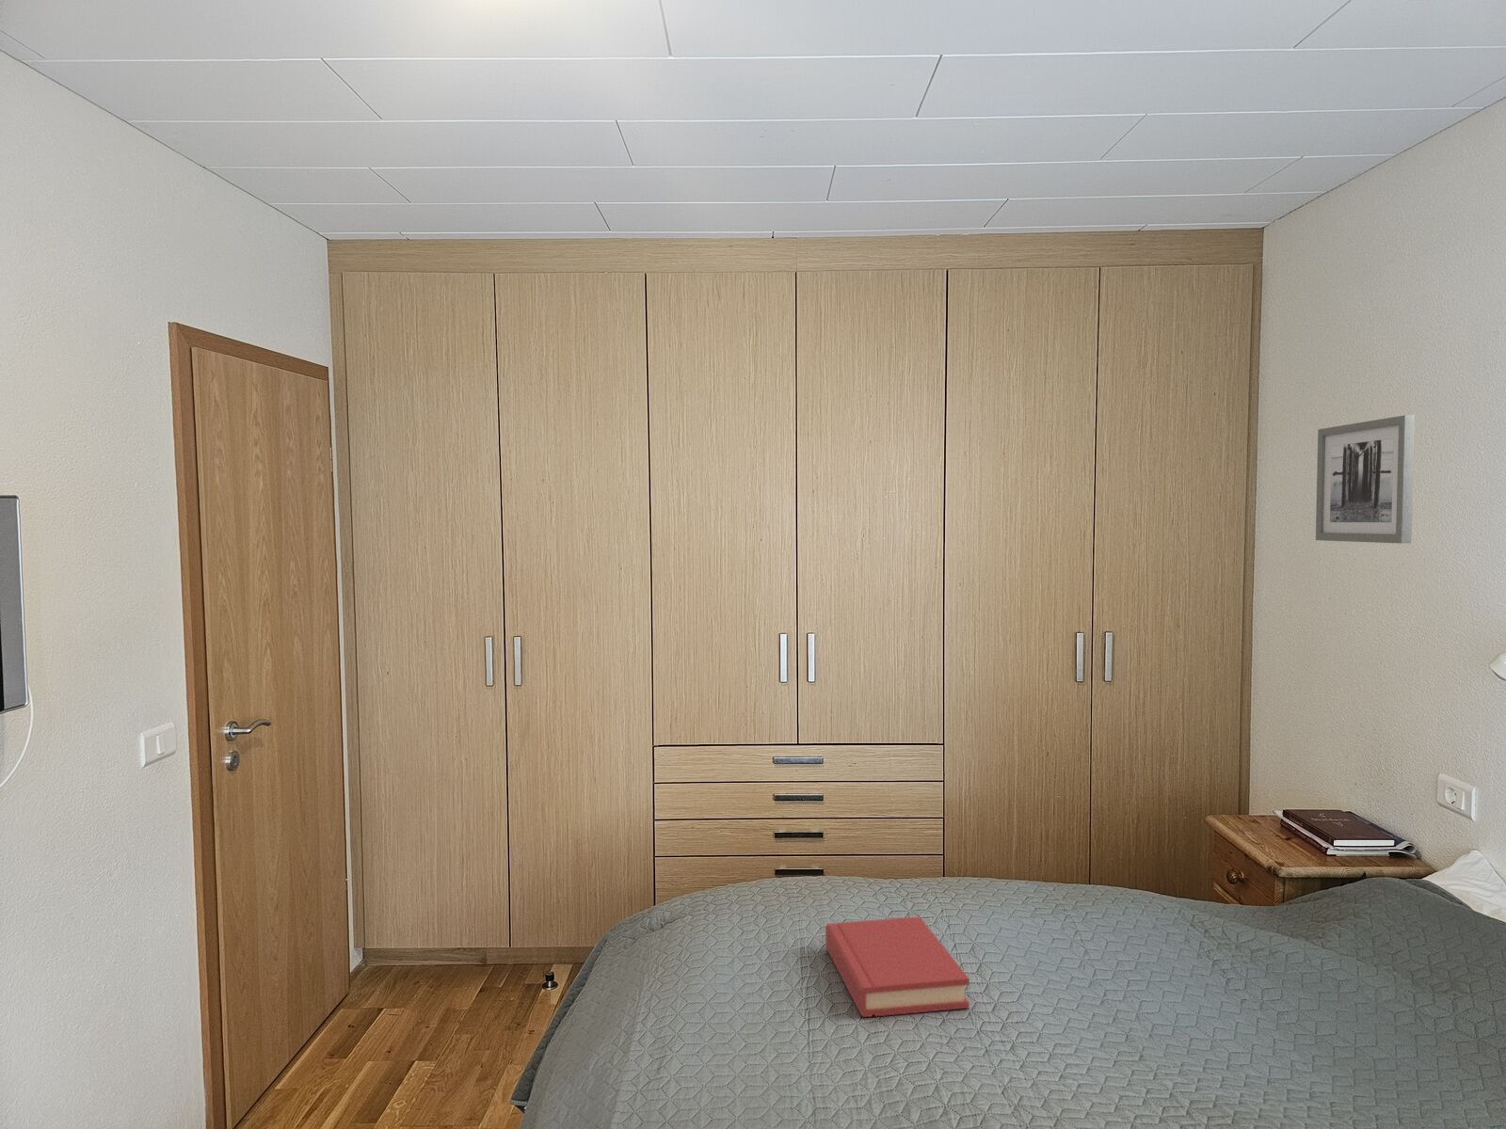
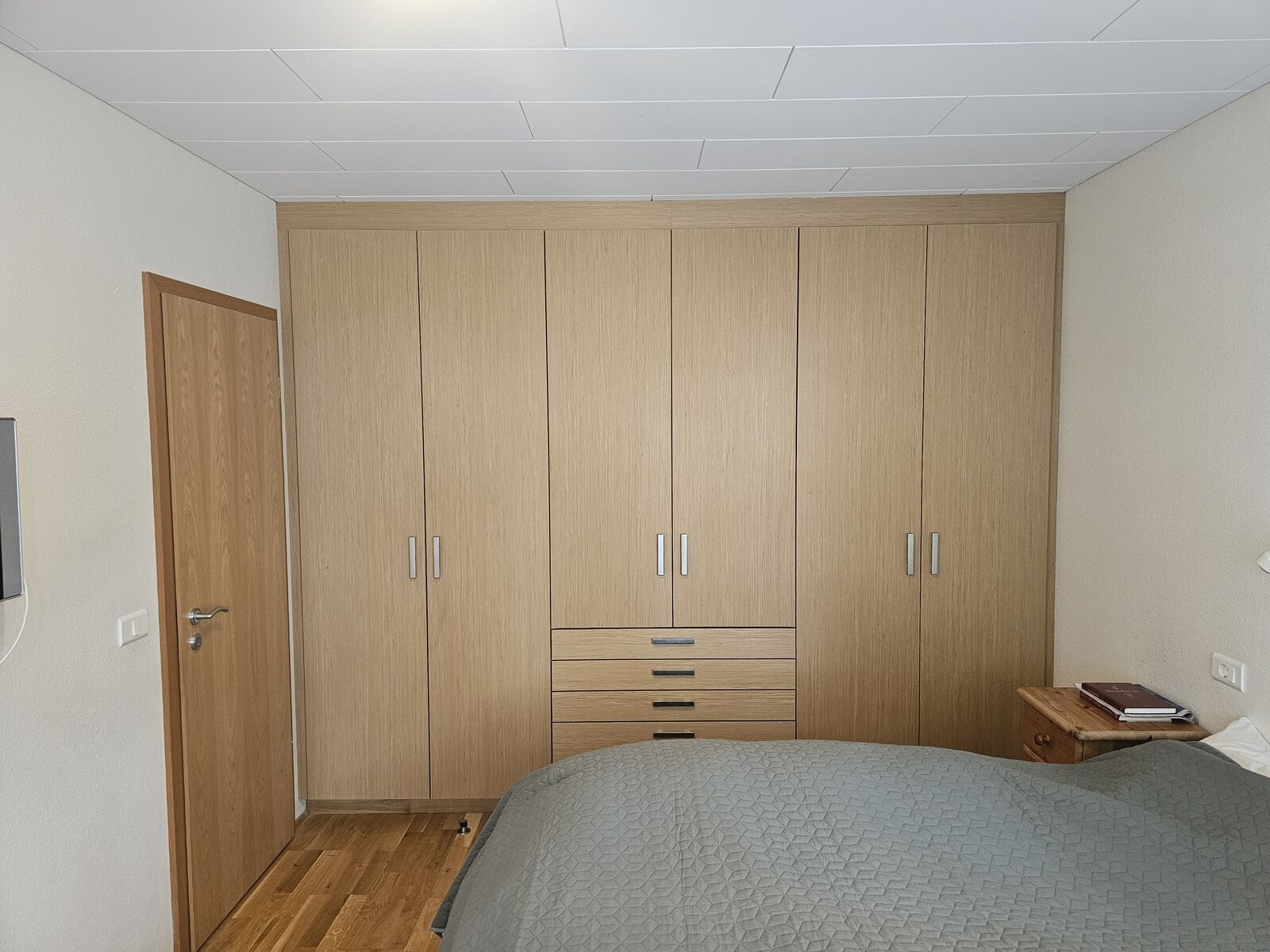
- hardback book [824,916,970,1018]
- wall art [1315,414,1416,544]
